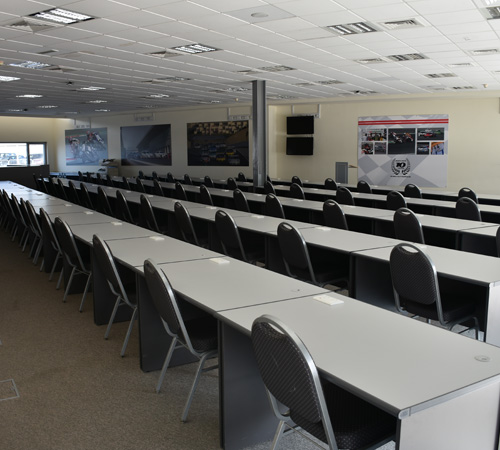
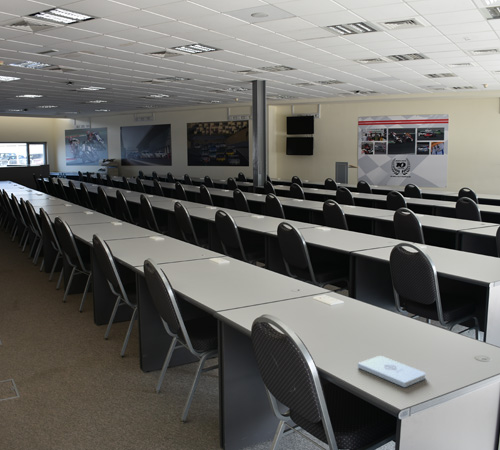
+ notepad [357,355,427,388]
